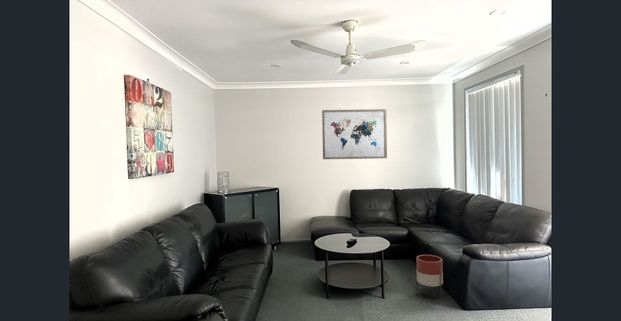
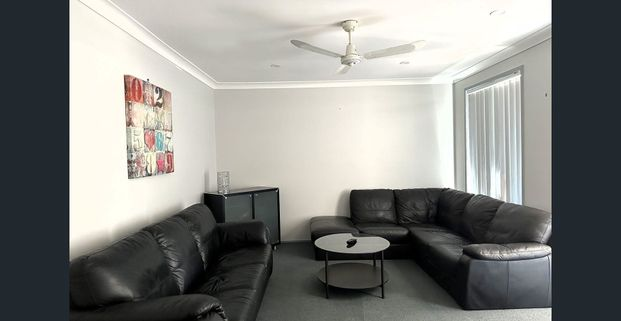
- wall art [321,108,388,160]
- planter [415,254,444,301]
